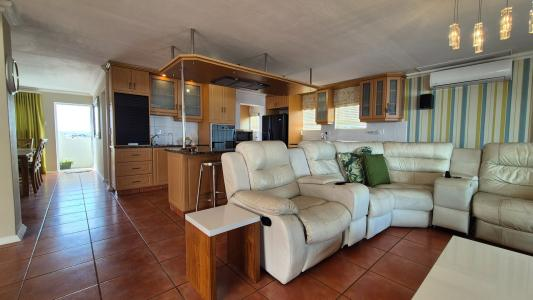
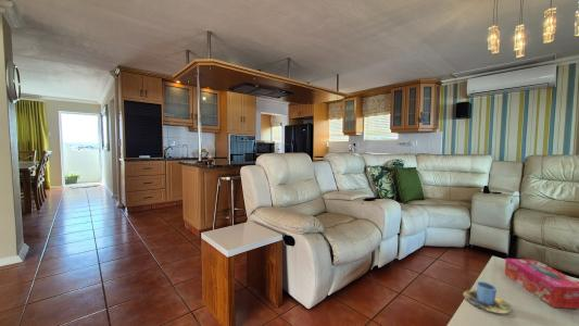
+ cup [462,280,513,314]
+ tissue box [504,258,579,310]
